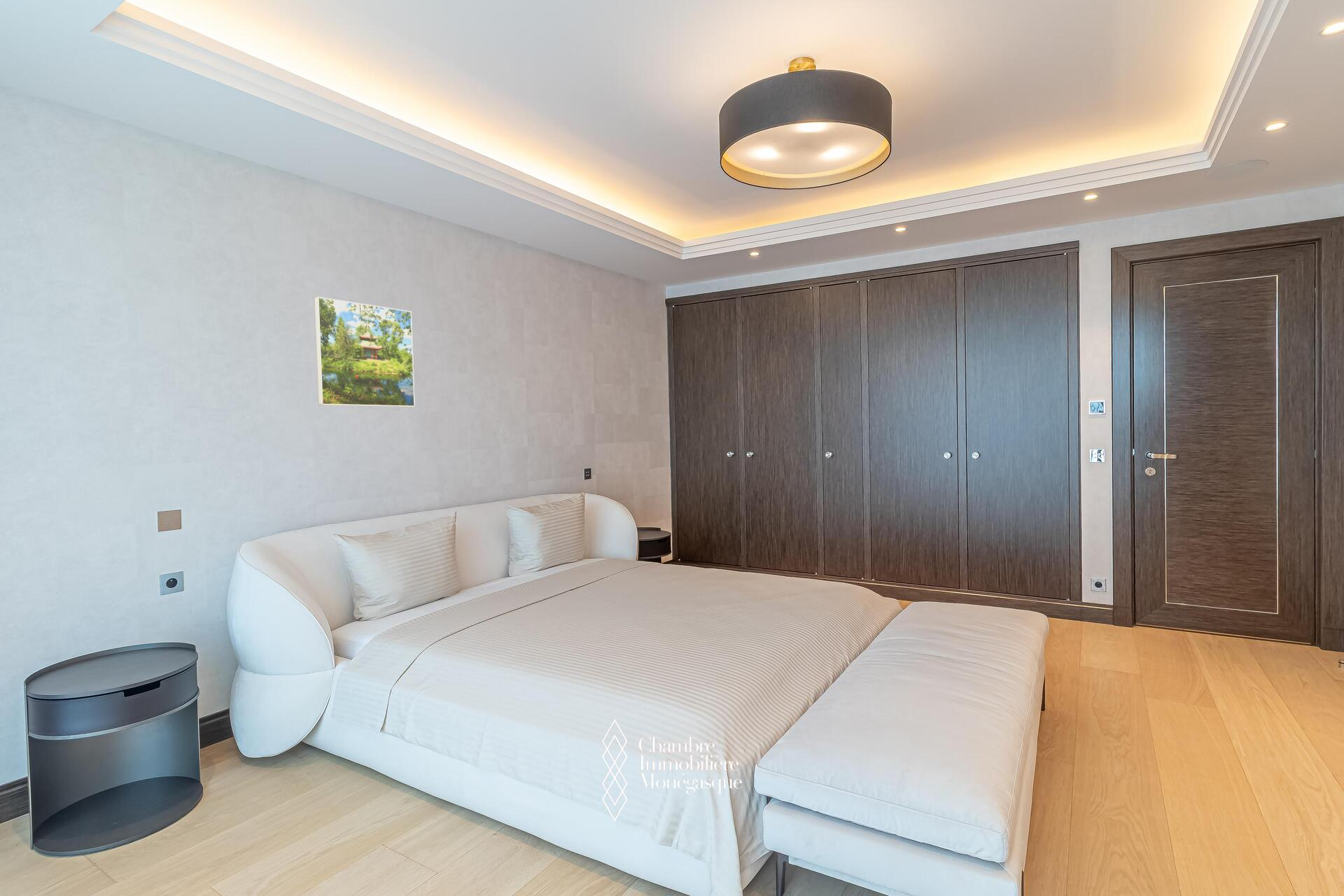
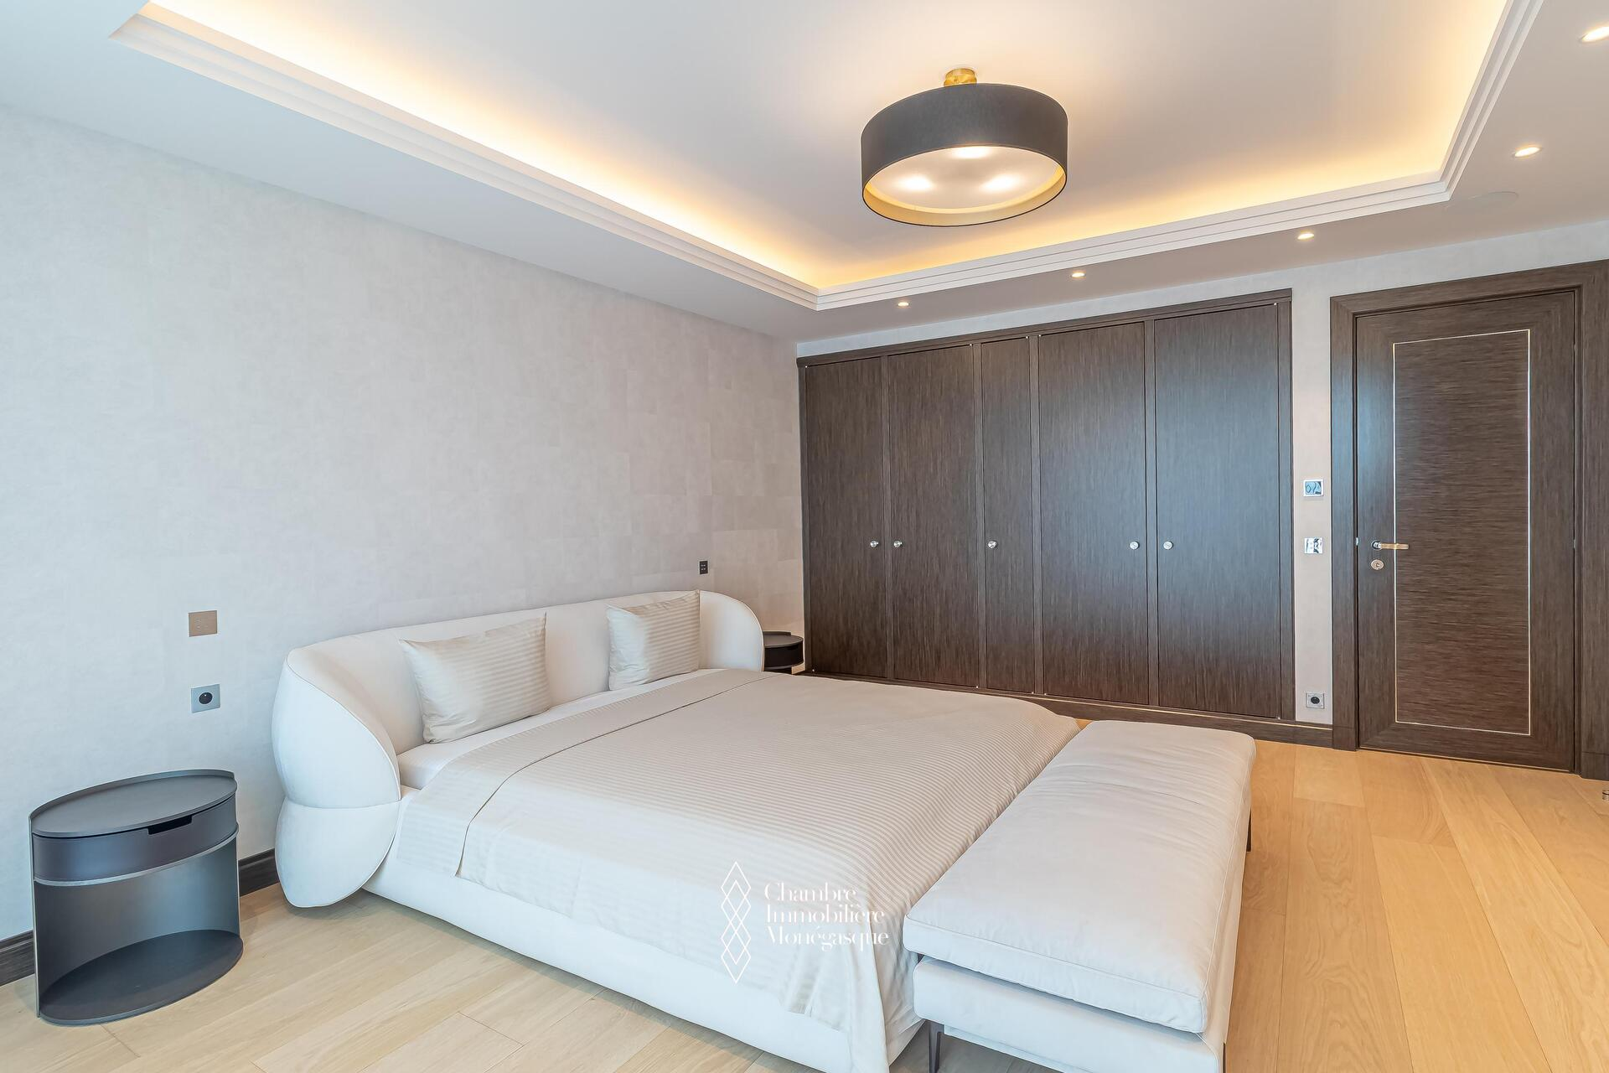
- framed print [314,296,416,407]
